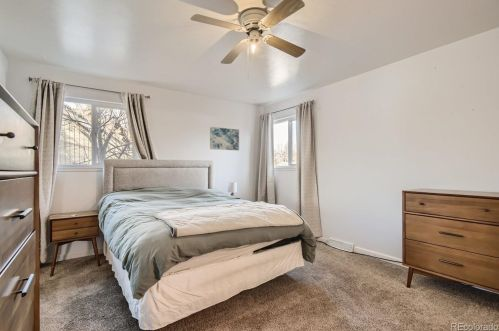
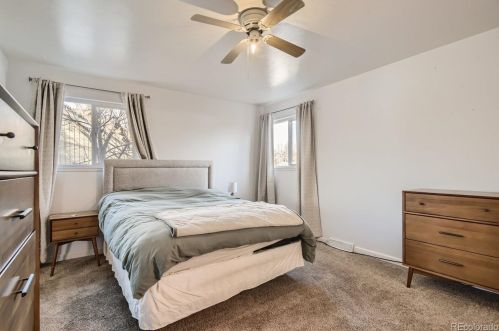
- wall art [209,126,240,151]
